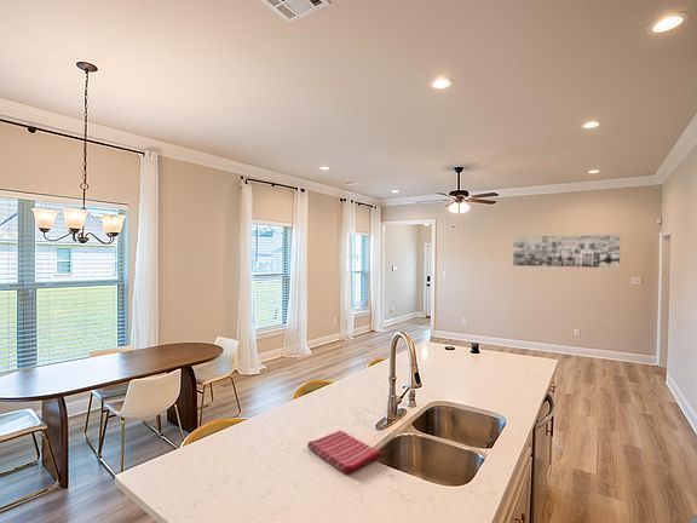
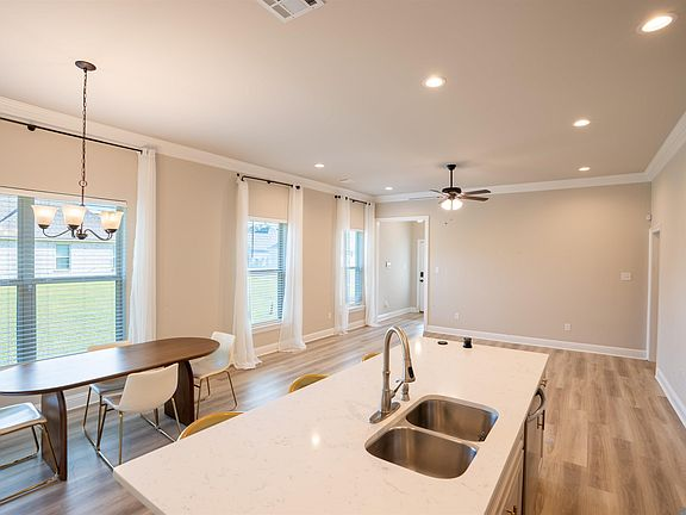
- wall art [512,234,622,269]
- dish towel [306,429,384,476]
